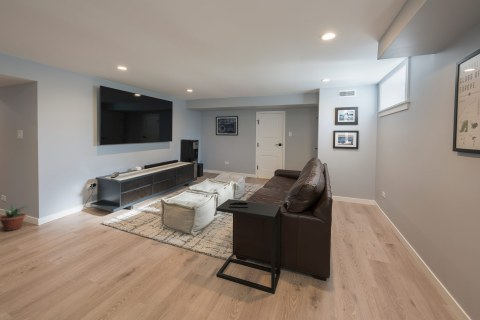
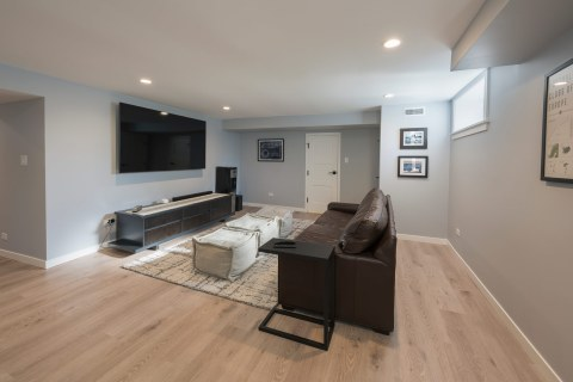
- potted plant [0,204,28,232]
